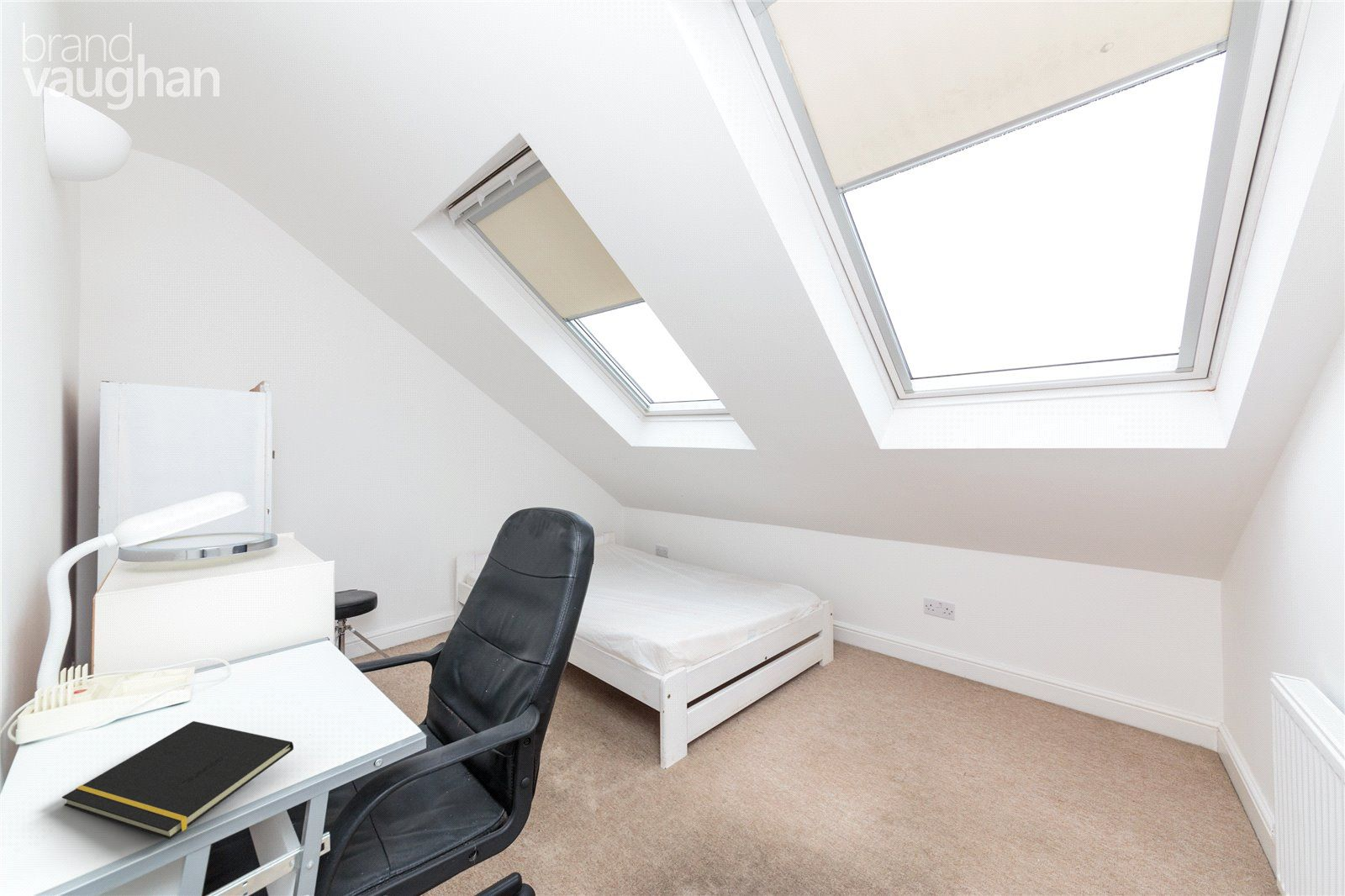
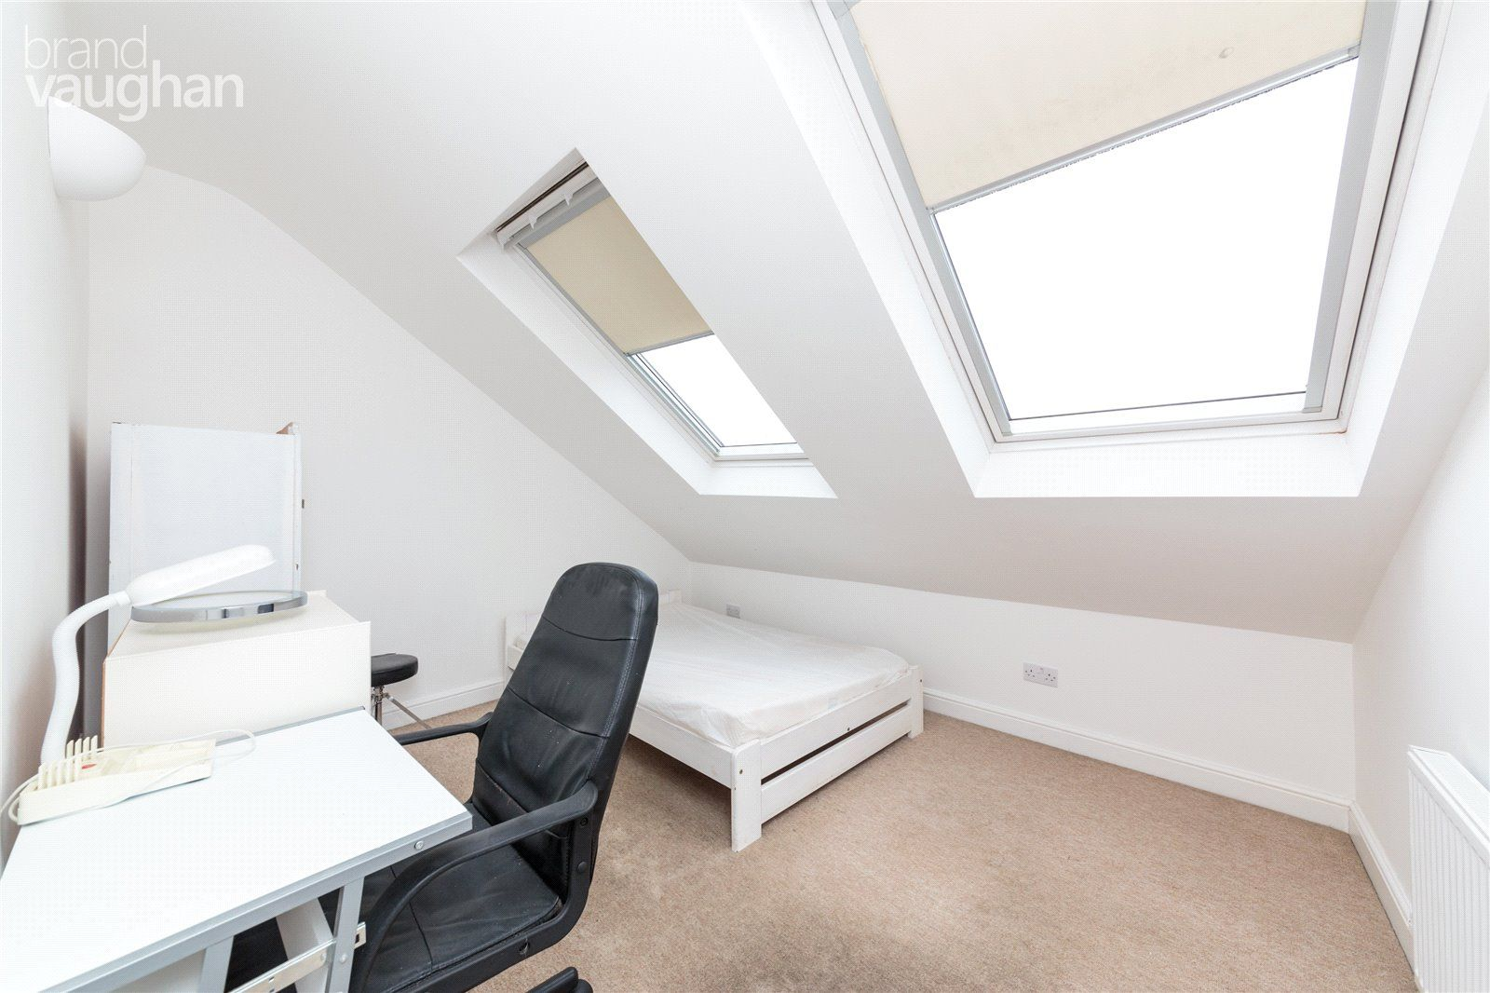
- notepad [61,720,294,841]
